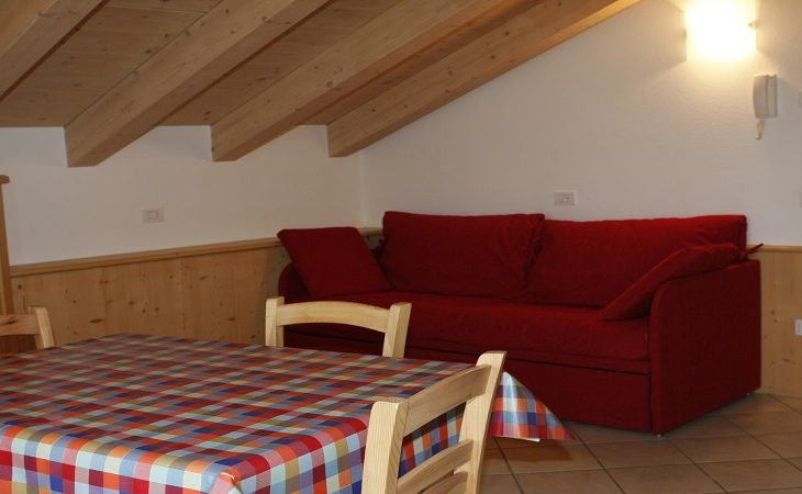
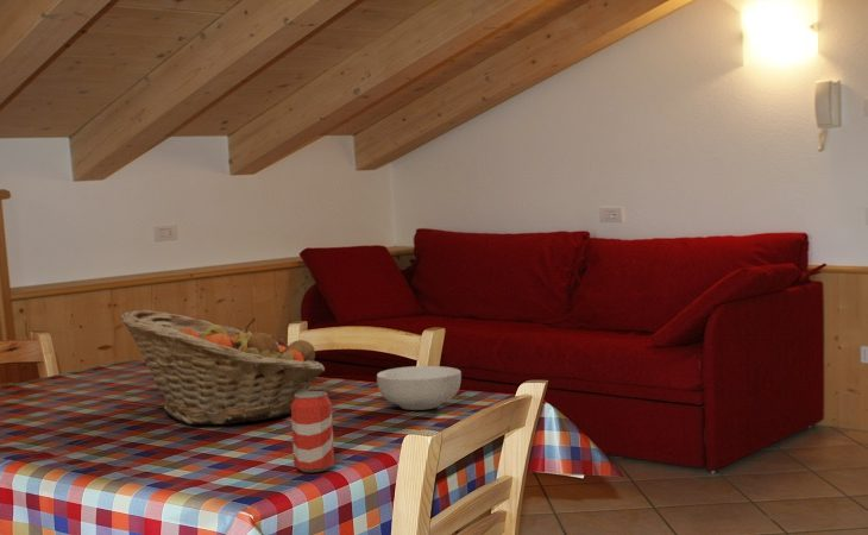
+ cereal bowl [376,365,463,411]
+ beverage can [290,390,335,473]
+ fruit basket [119,309,326,426]
